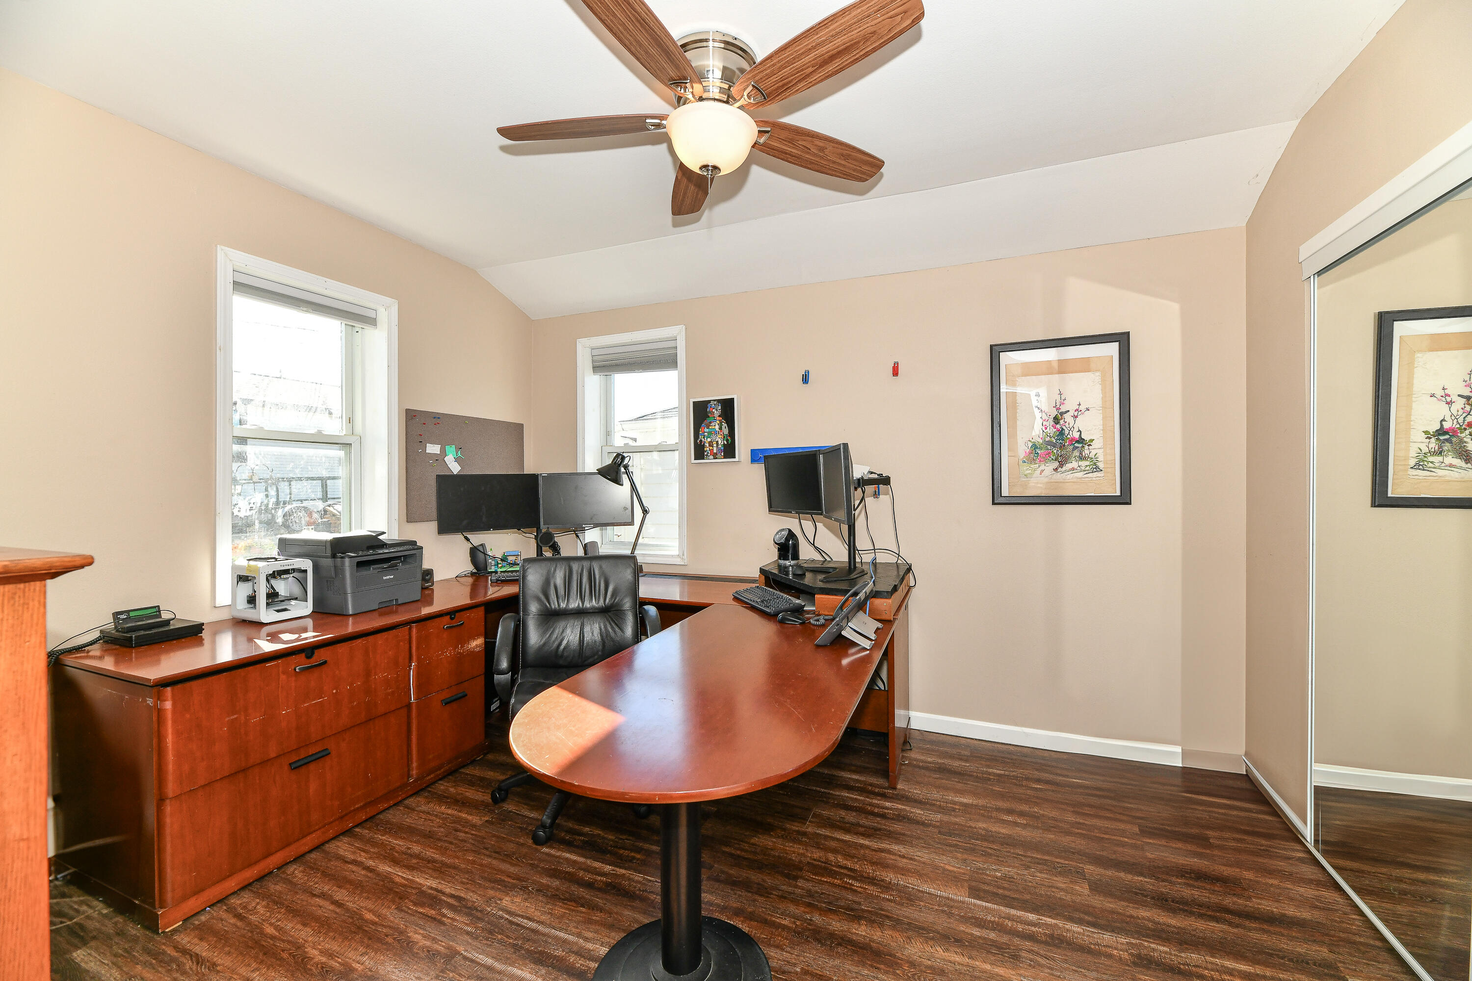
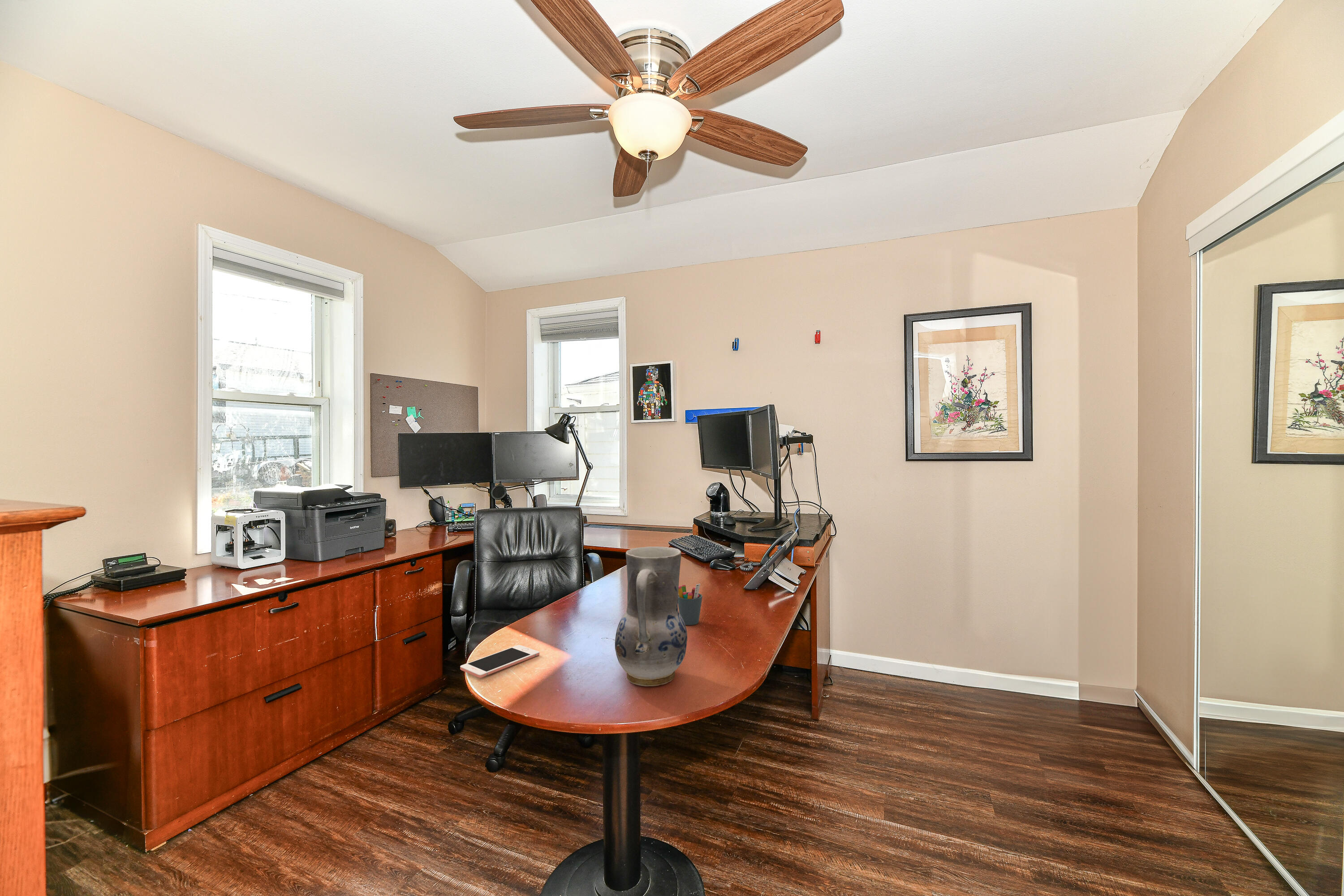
+ cell phone [460,645,540,678]
+ vase [615,546,688,687]
+ pen holder [678,583,703,625]
